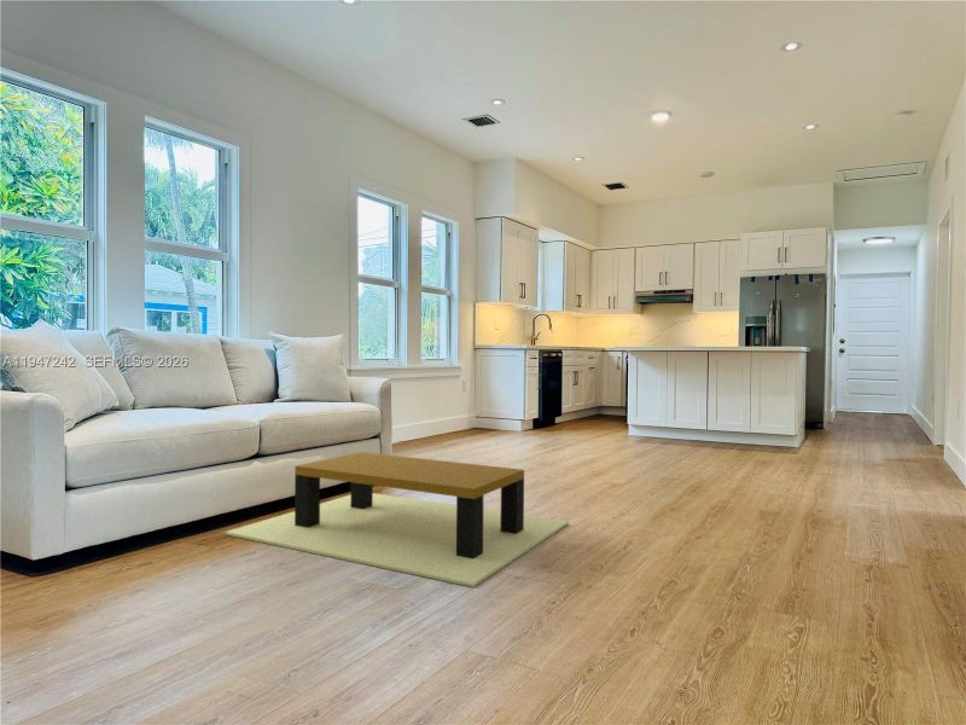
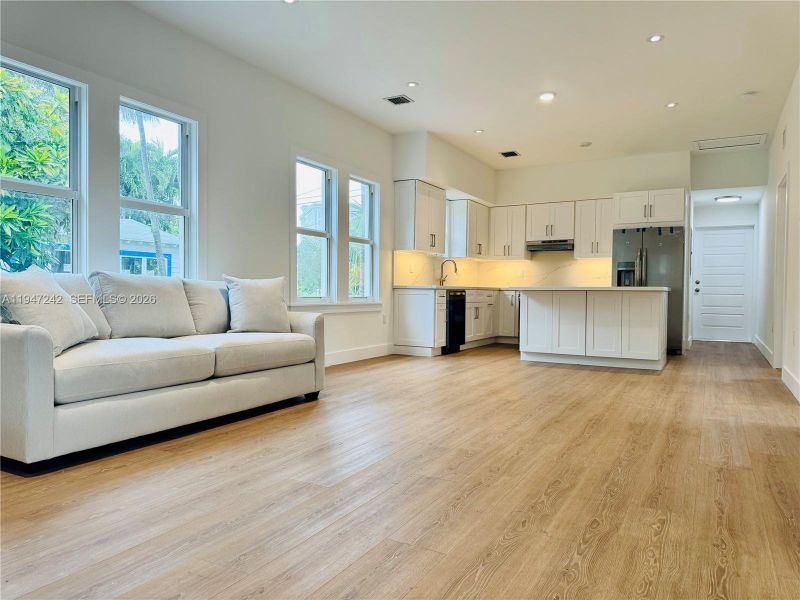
- coffee table [225,451,570,588]
